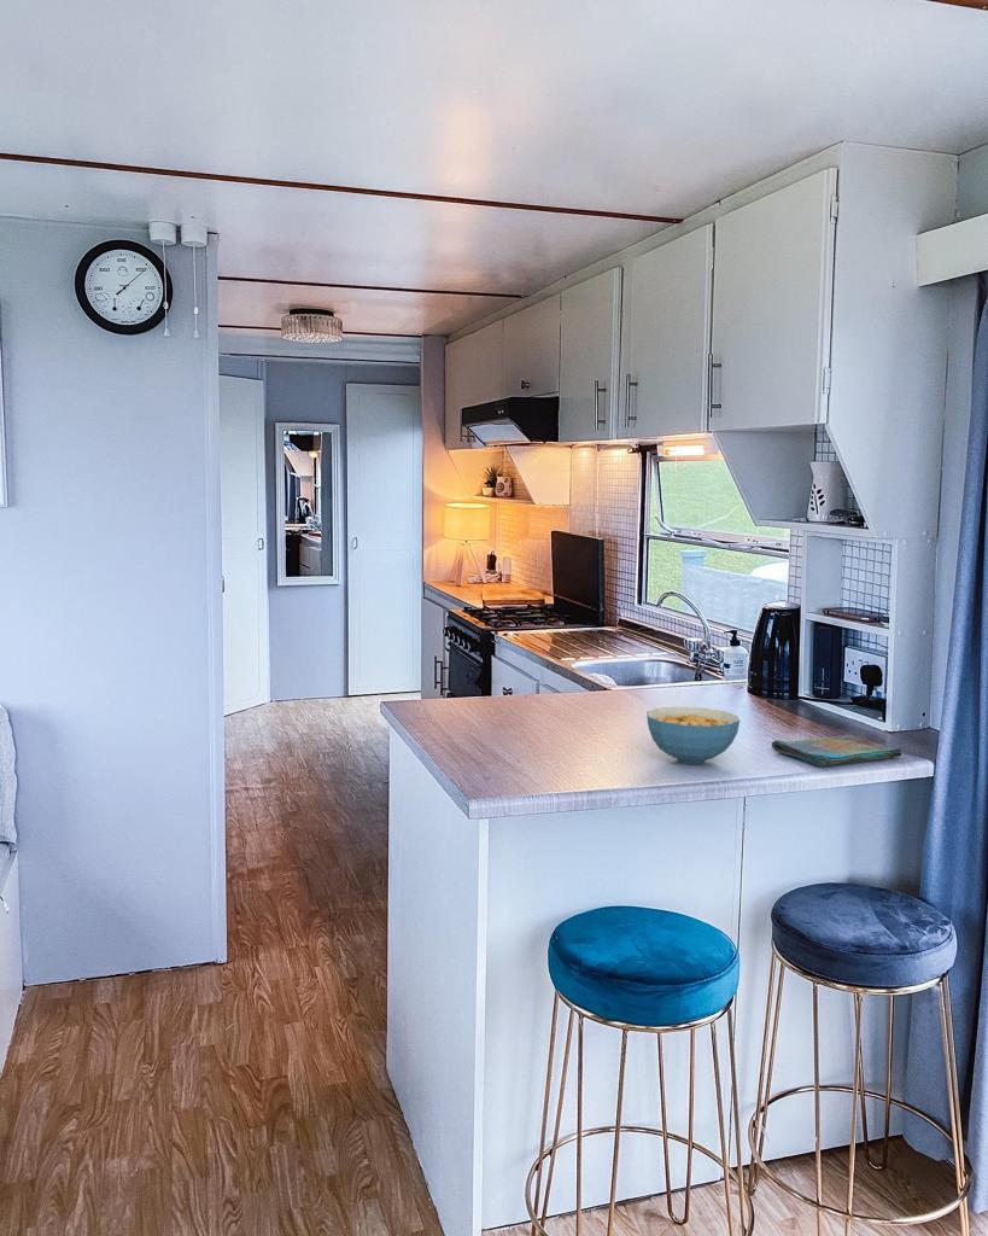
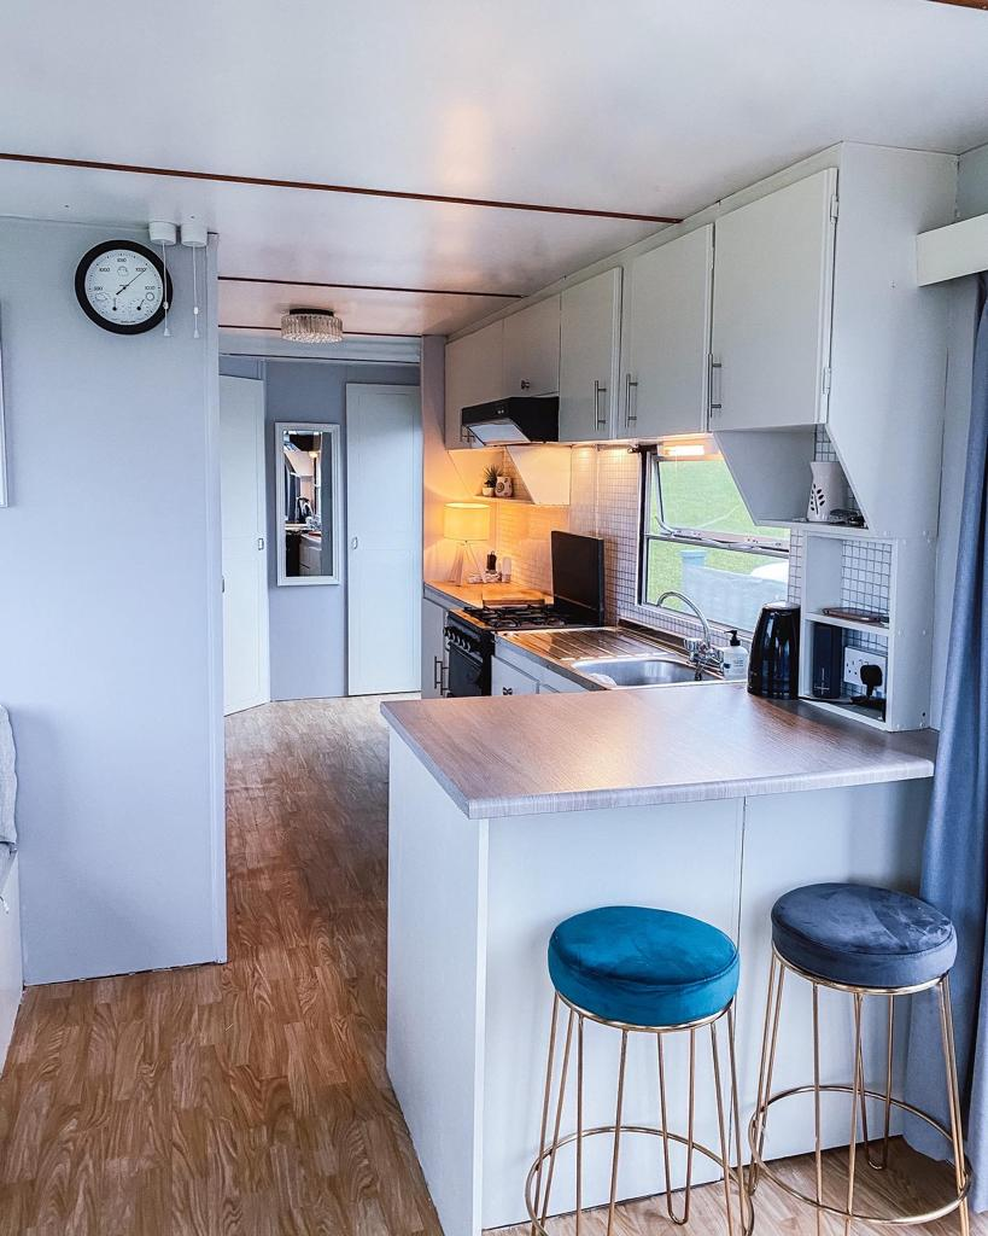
- dish towel [771,734,902,768]
- cereal bowl [645,706,741,765]
